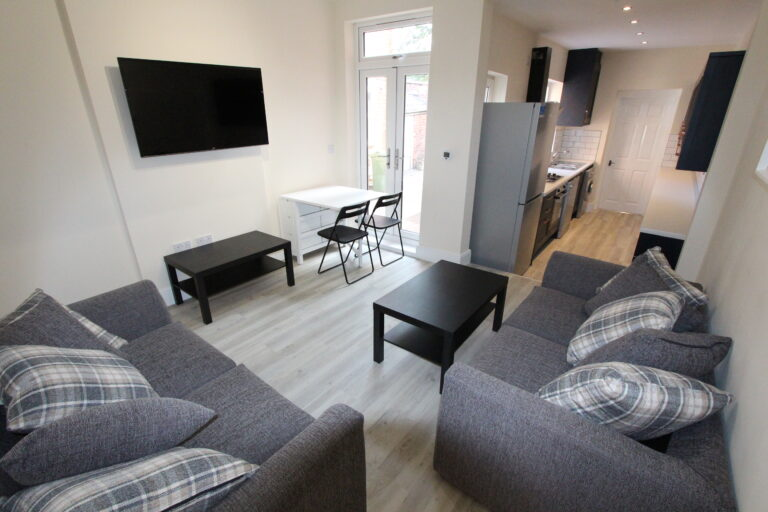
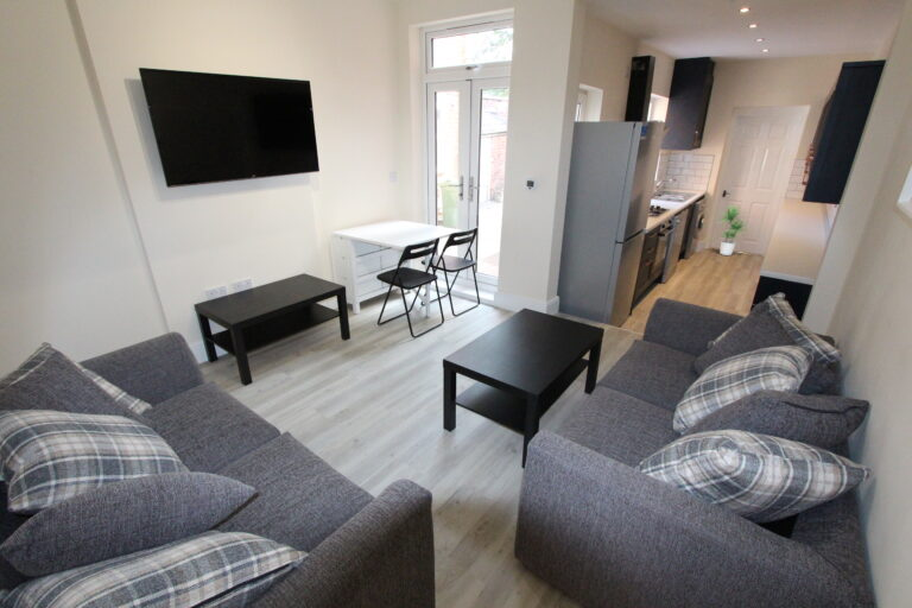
+ potted plant [715,203,752,256]
